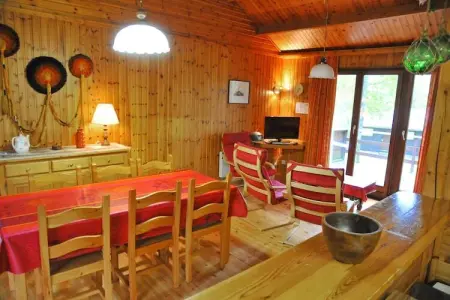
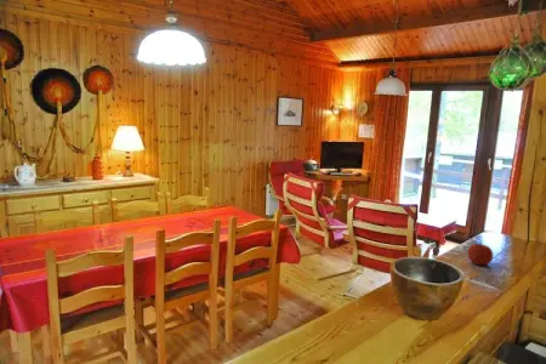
+ fruit [466,241,494,266]
